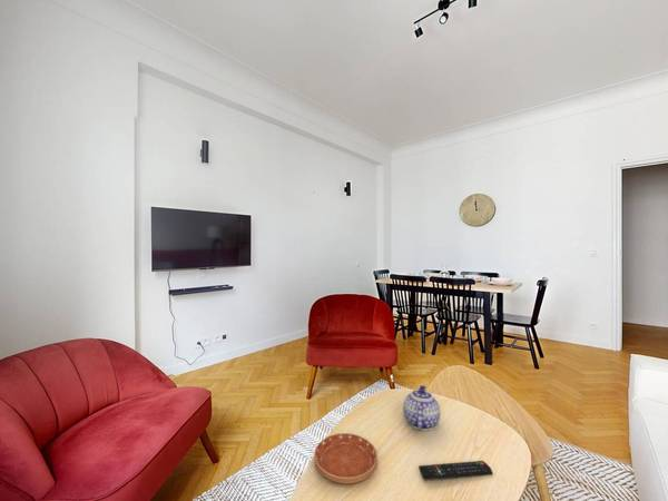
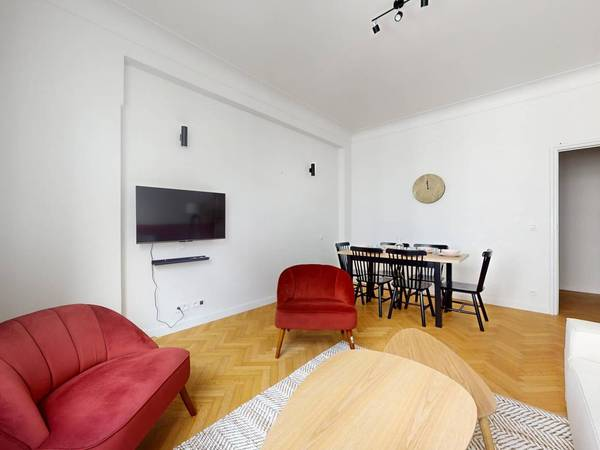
- teapot [402,384,441,432]
- remote control [418,460,493,481]
- saucer [313,432,379,484]
